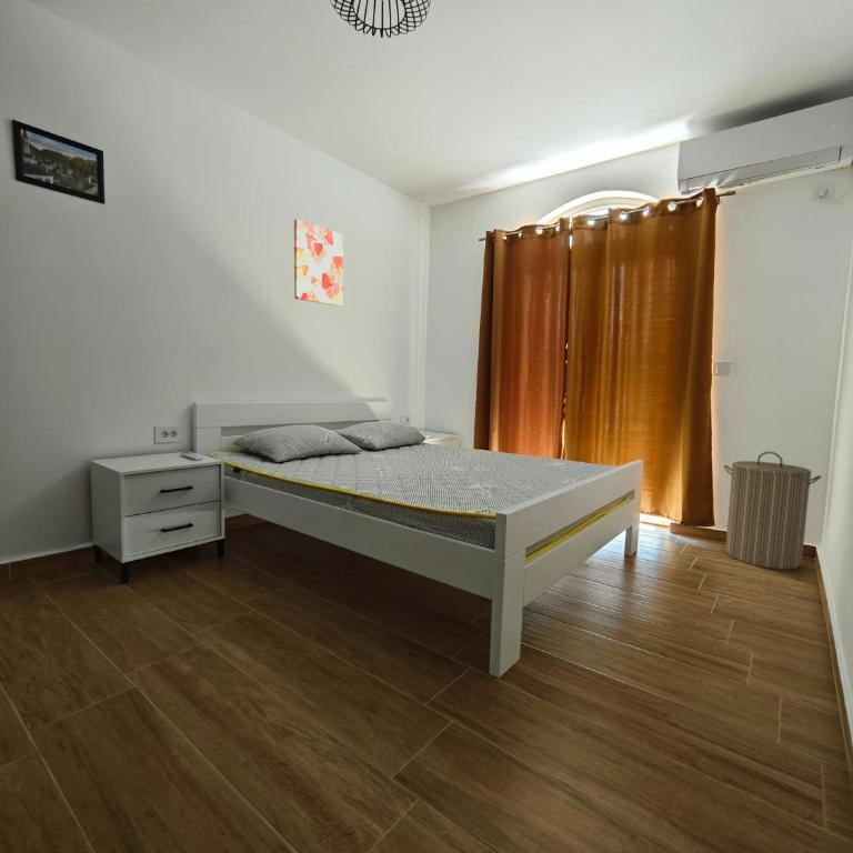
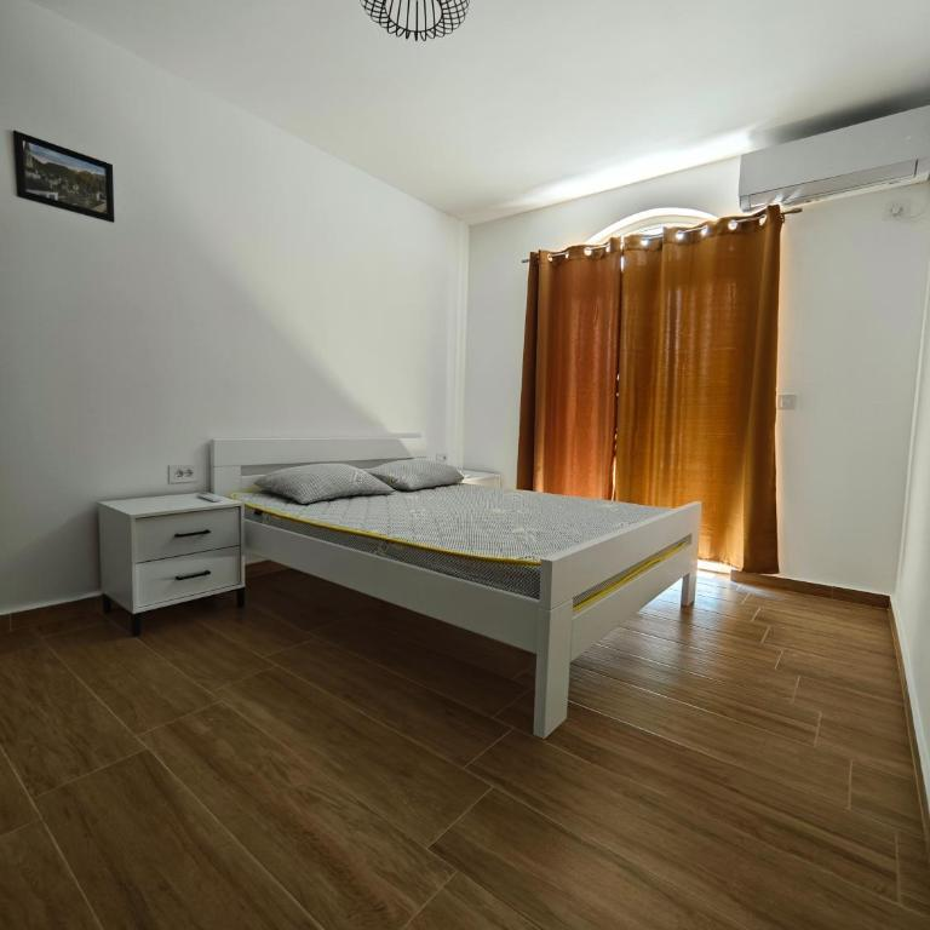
- laundry hamper [723,451,823,571]
- wall art [293,218,344,308]
